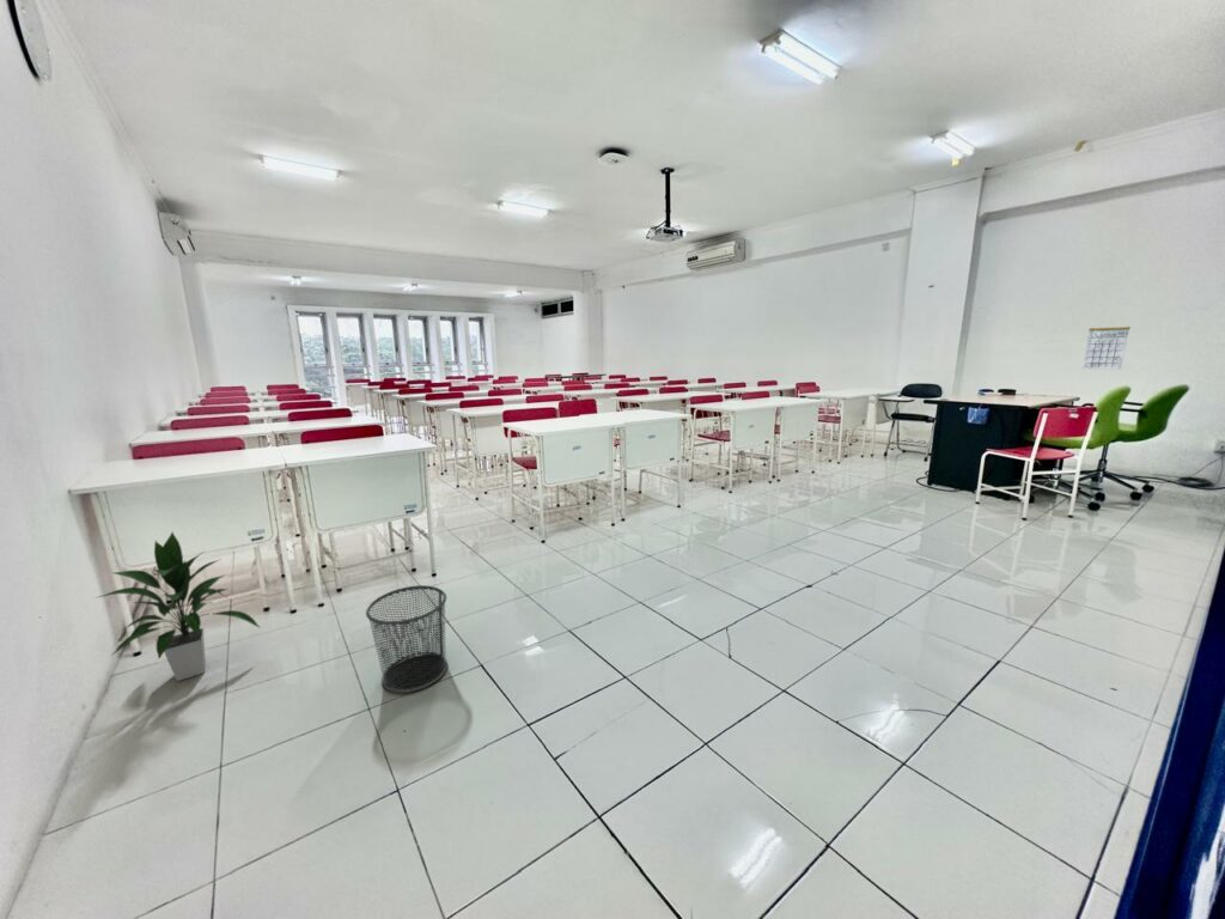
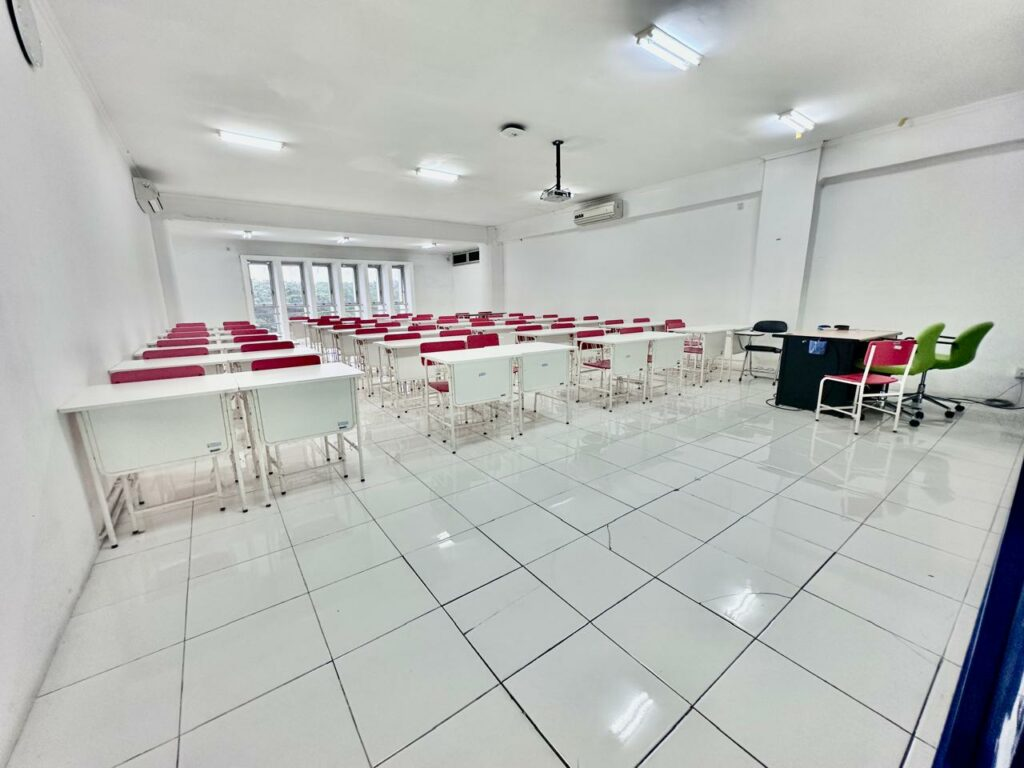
- calendar [1081,325,1132,371]
- trash can [365,584,449,694]
- indoor plant [93,530,262,682]
